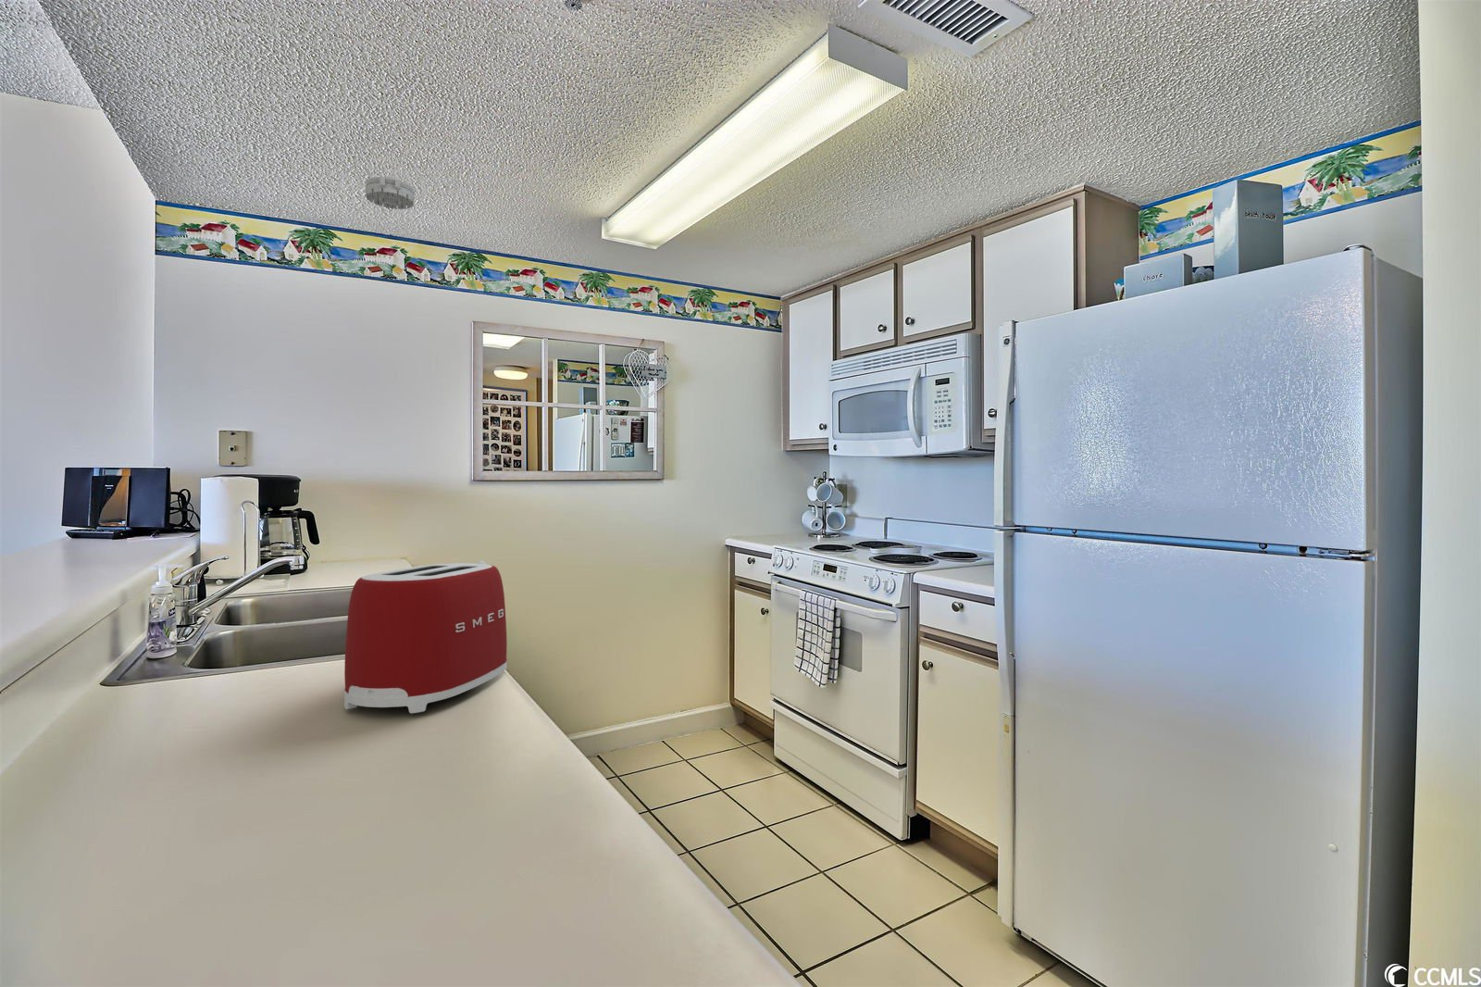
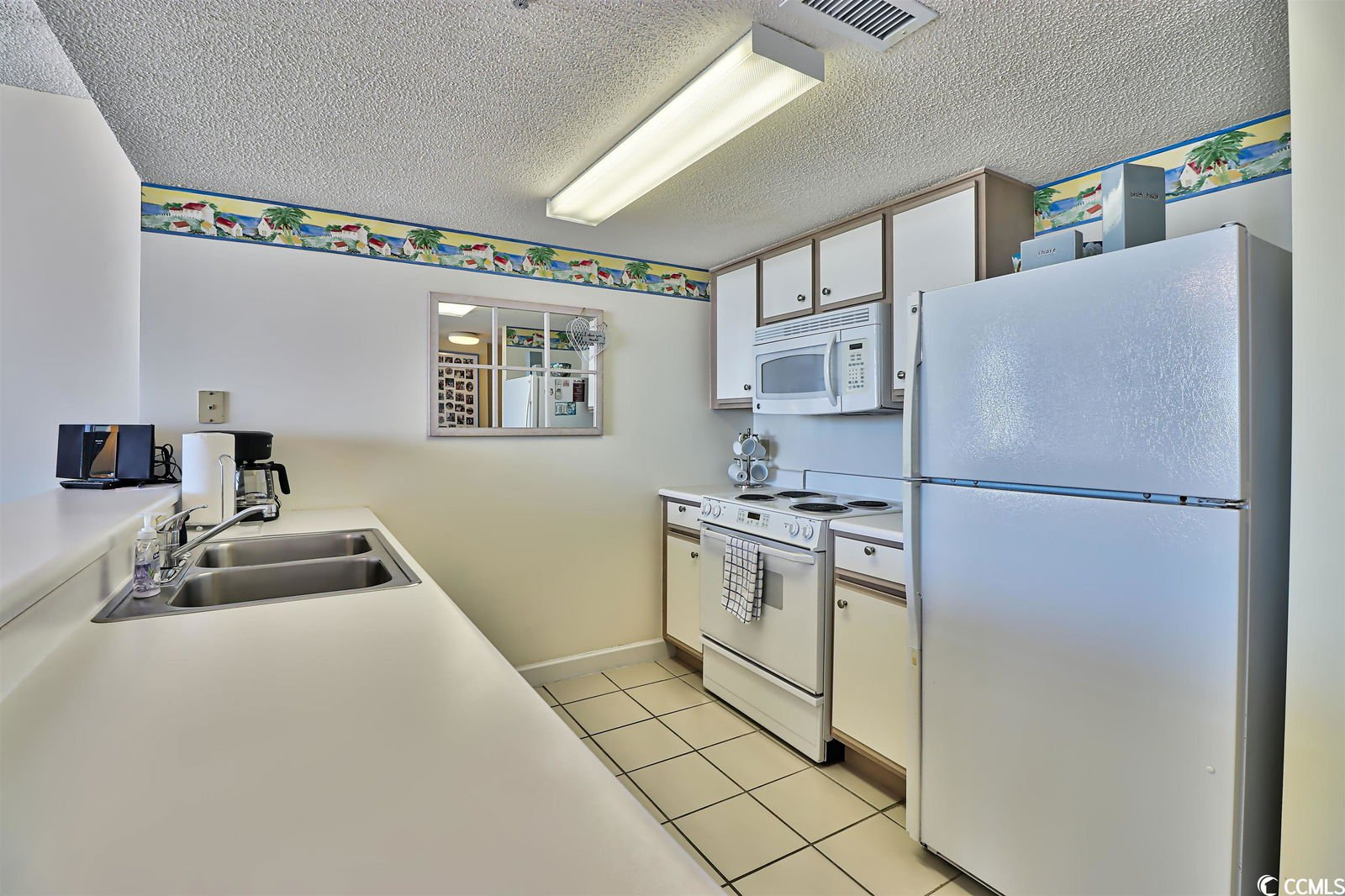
- smoke detector [364,175,415,210]
- toaster [344,561,509,714]
